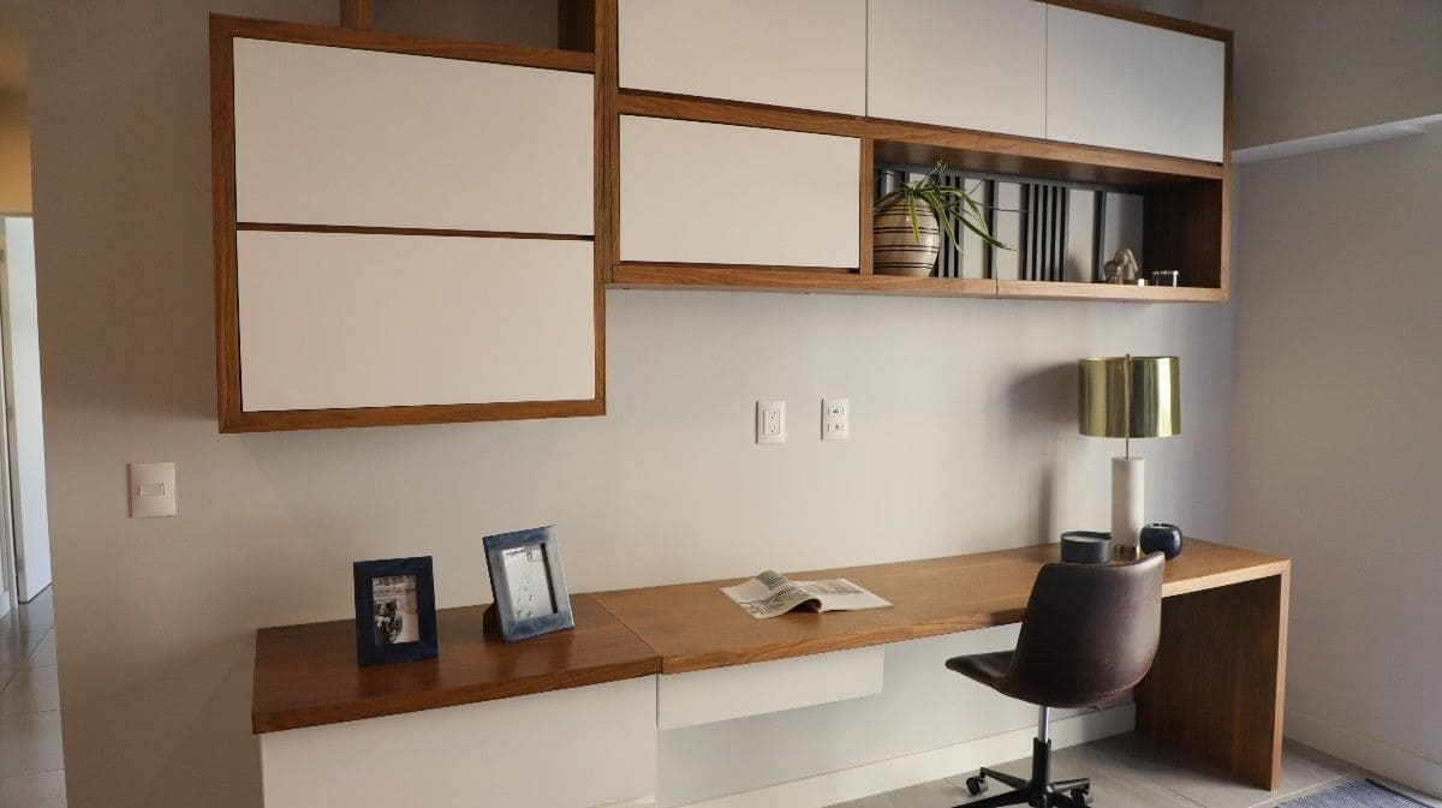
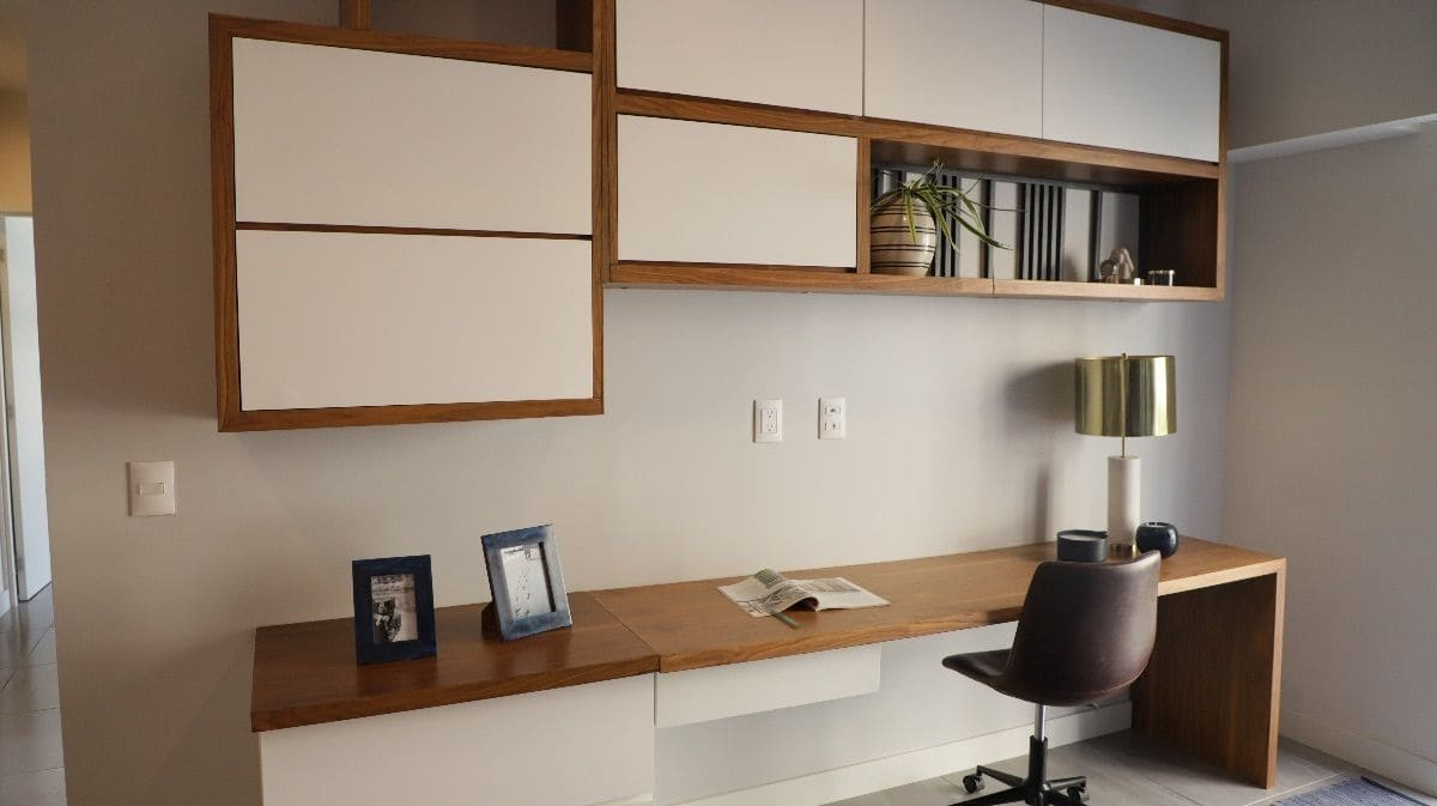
+ pen [769,607,802,629]
